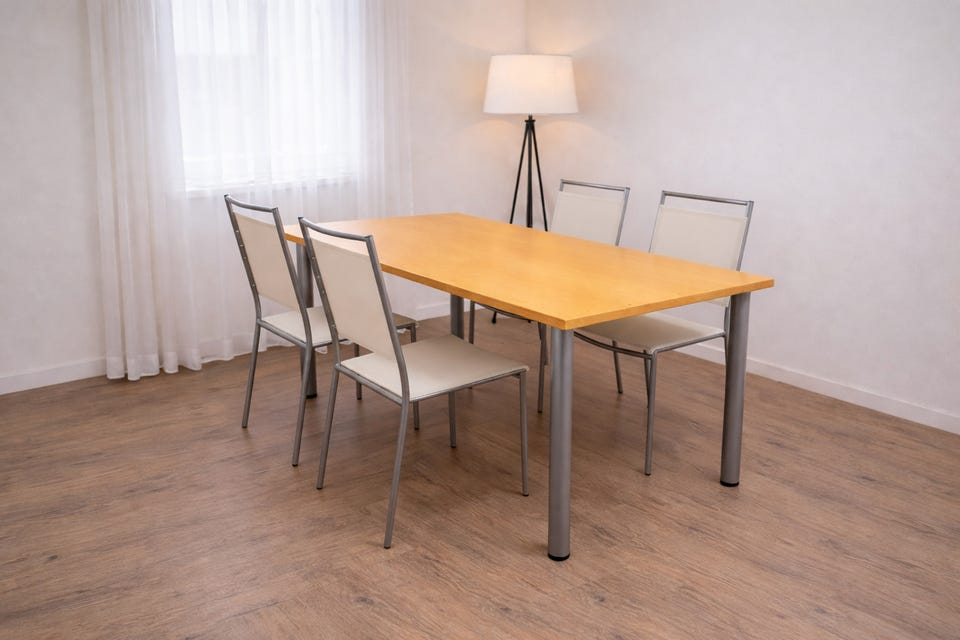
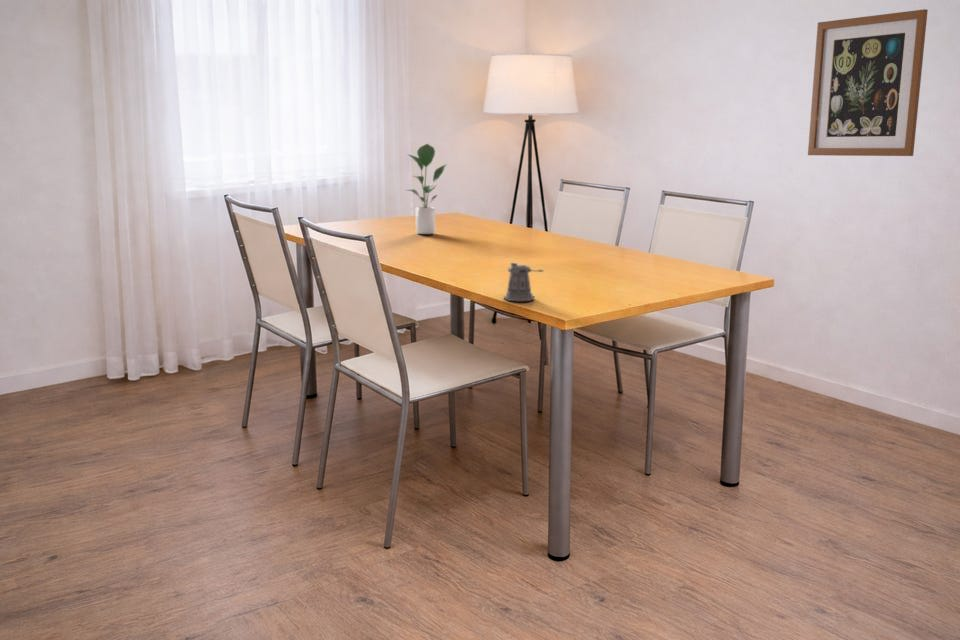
+ potted plant [406,143,448,235]
+ pepper shaker [503,262,544,302]
+ wall art [807,8,929,157]
